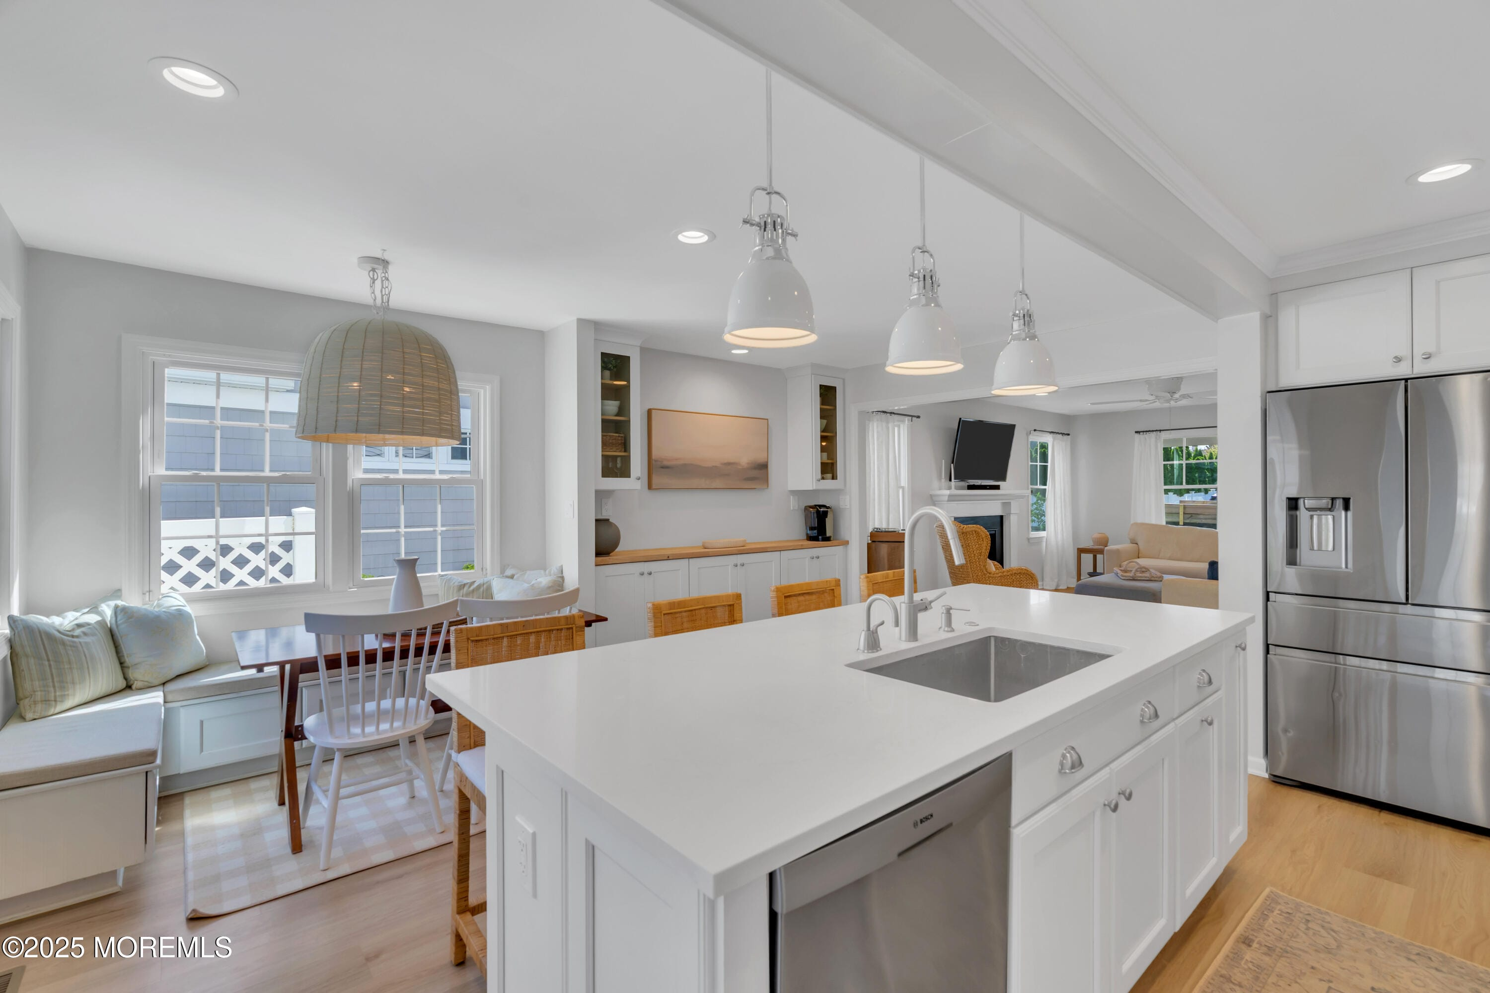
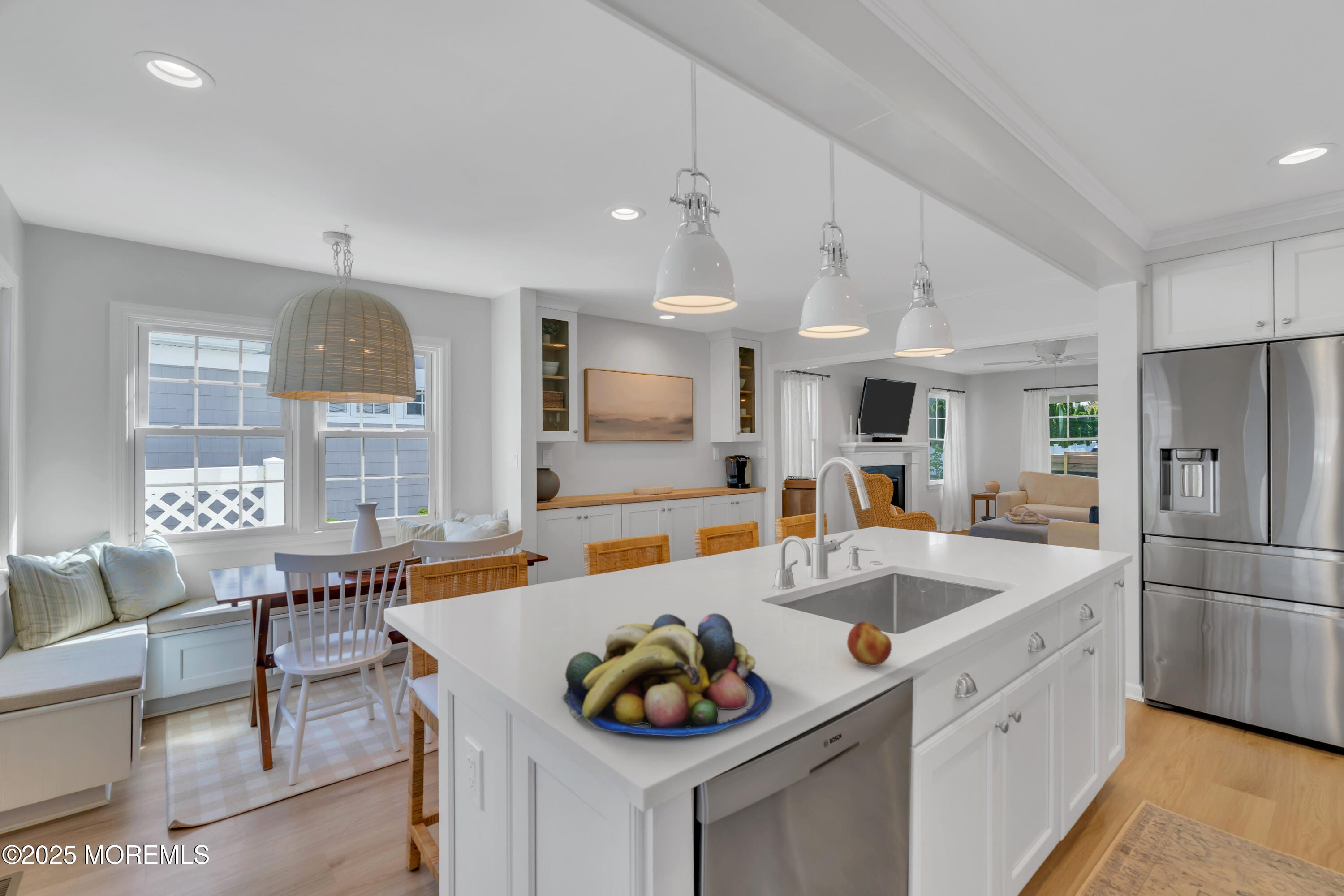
+ fruit bowl [561,613,772,737]
+ fruit [847,621,892,667]
